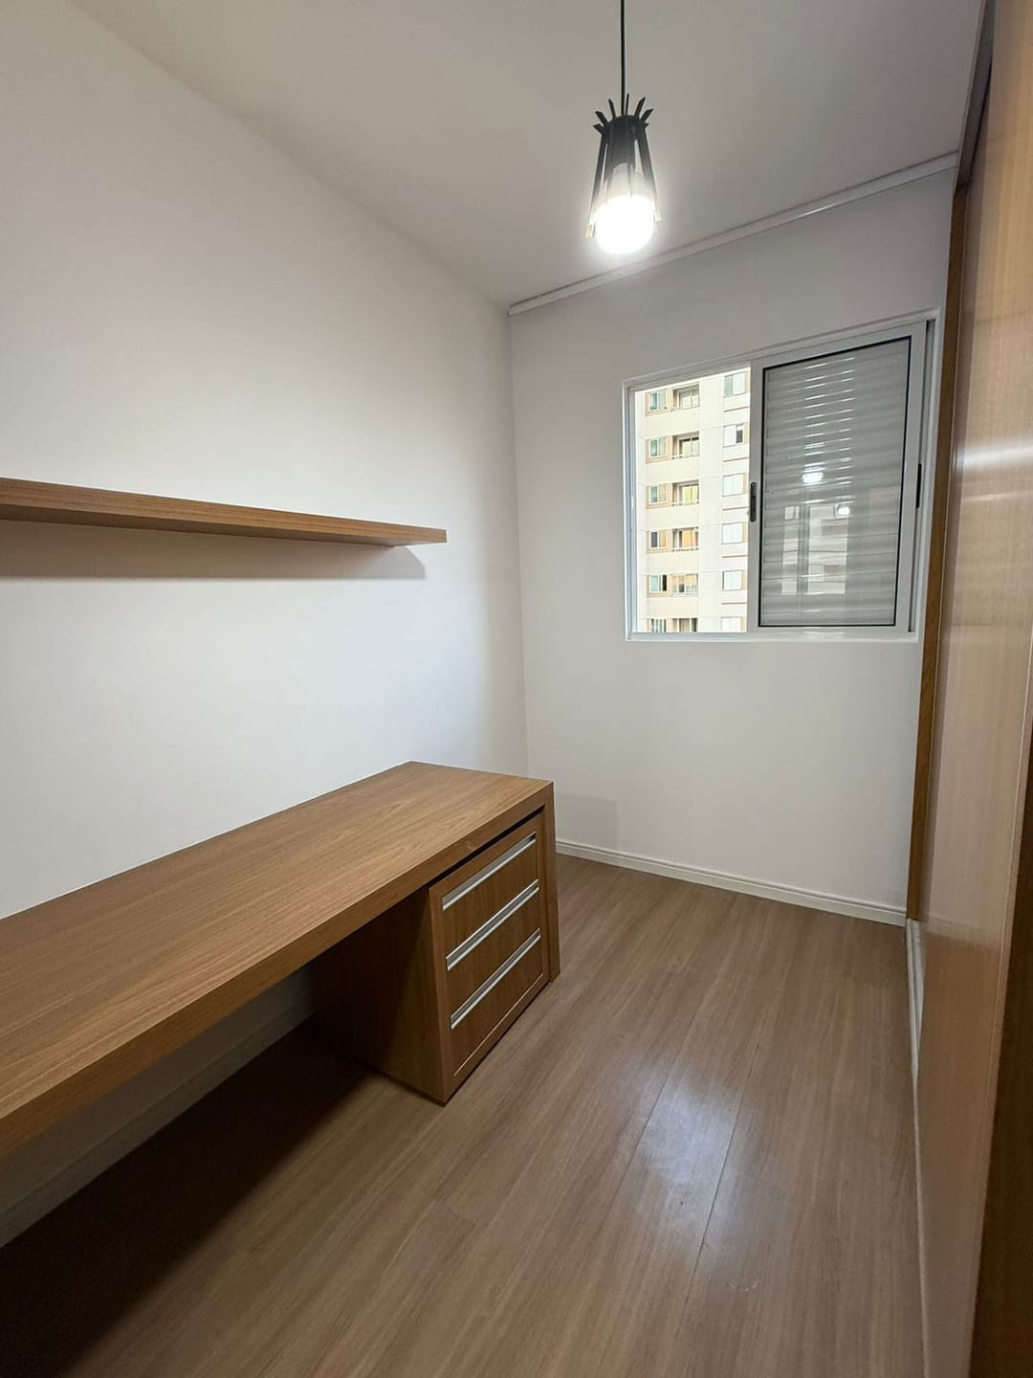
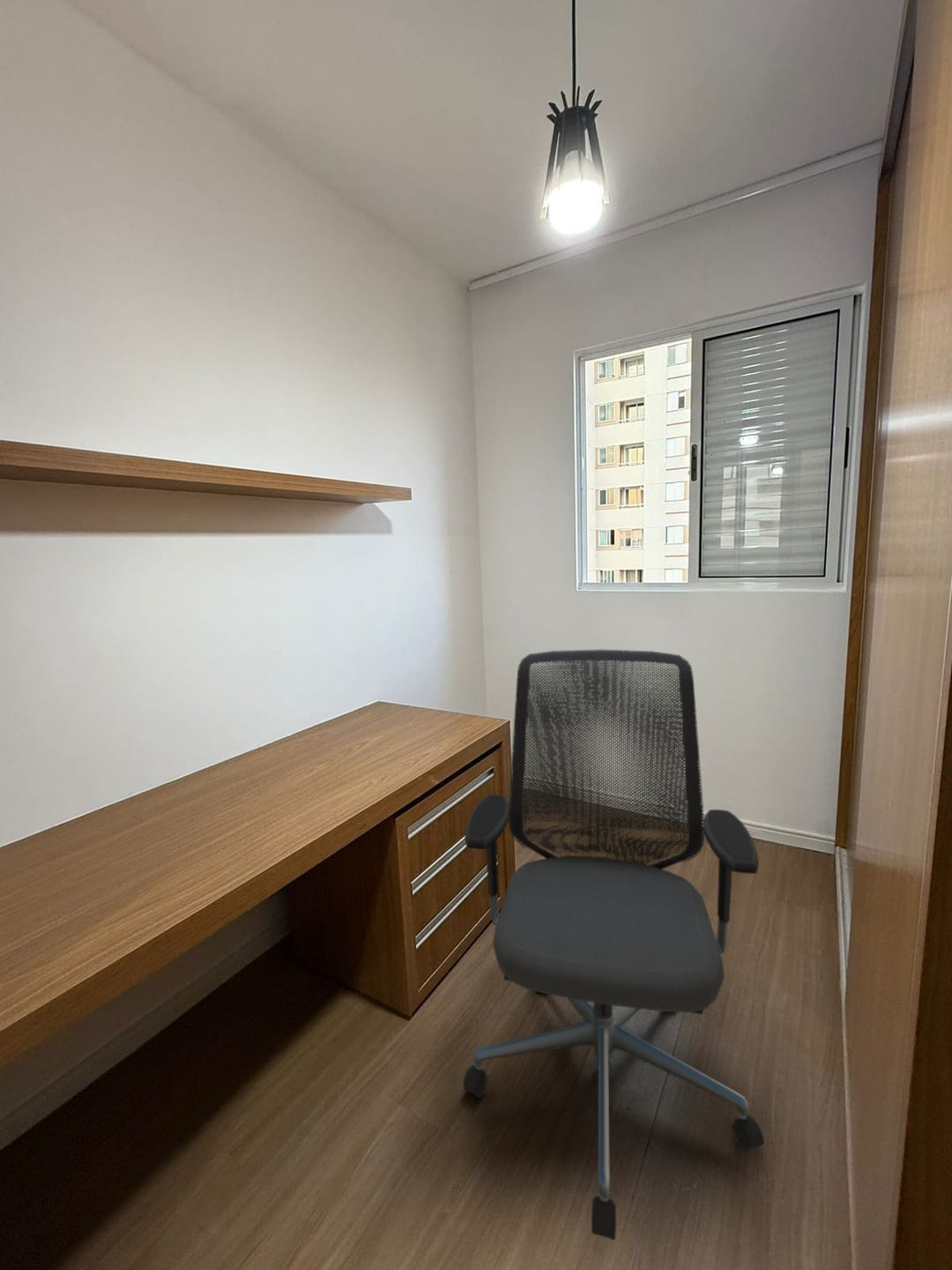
+ office chair [462,648,765,1241]
